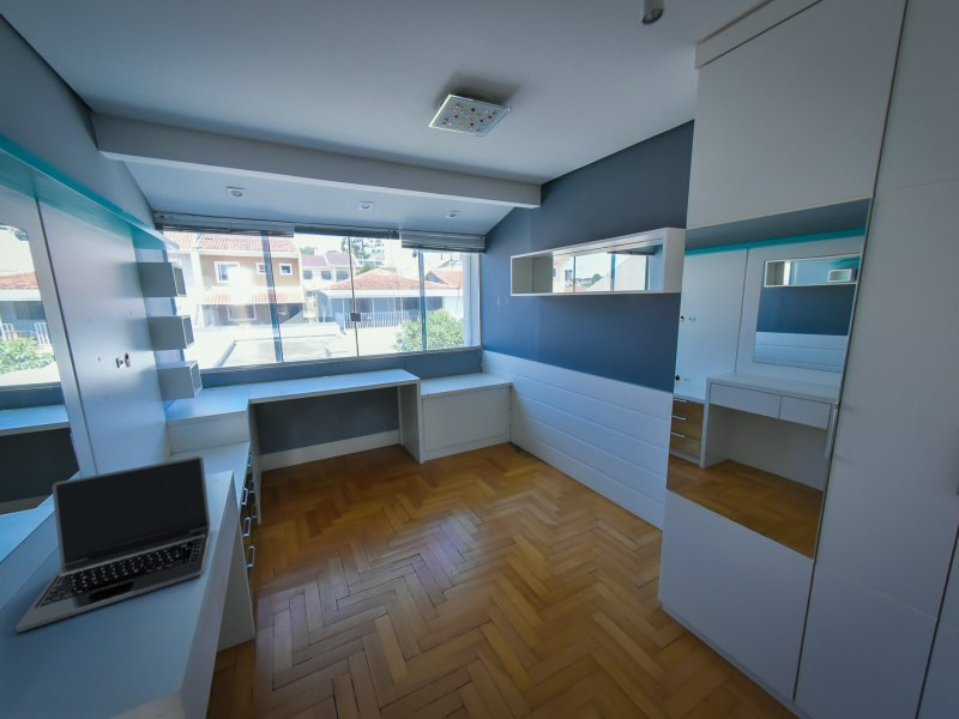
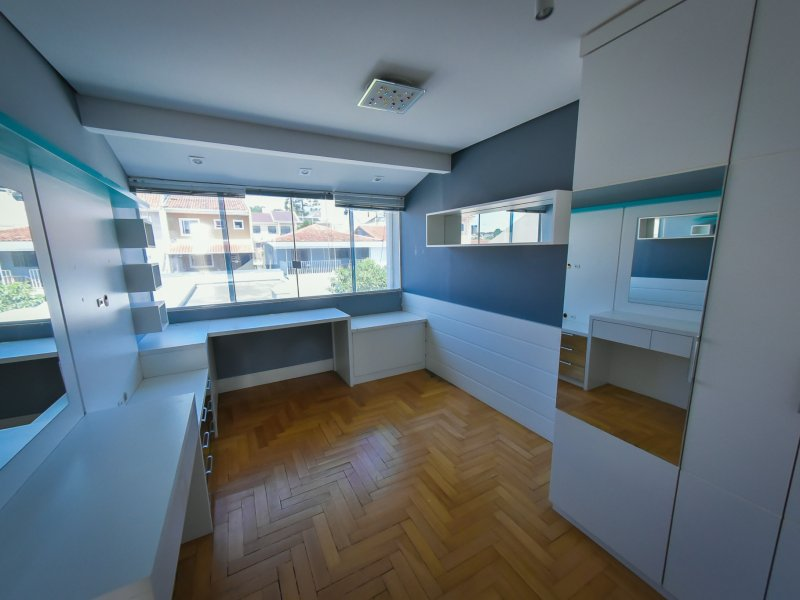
- laptop [14,455,212,633]
